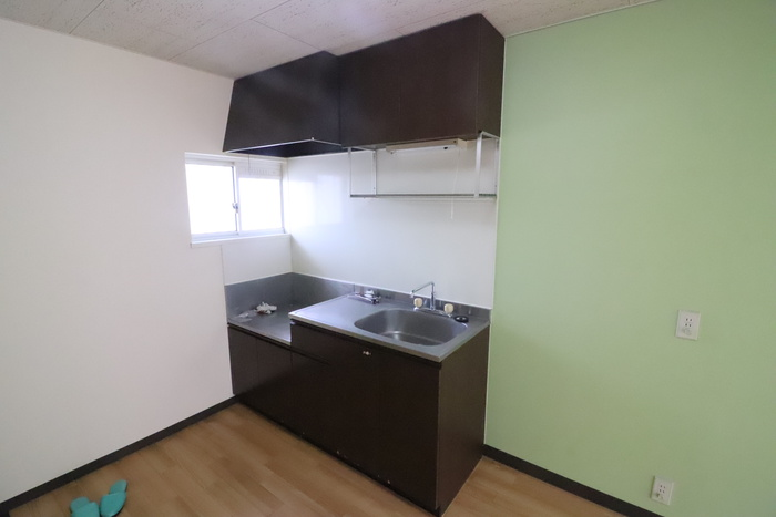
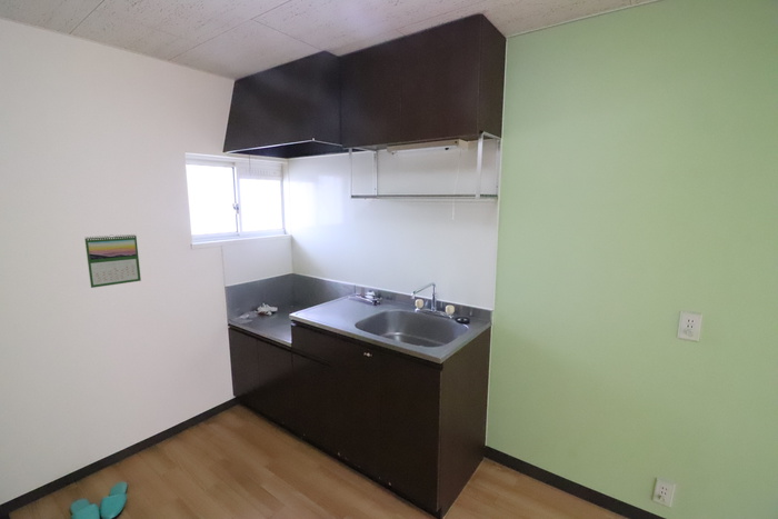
+ calendar [83,233,142,289]
